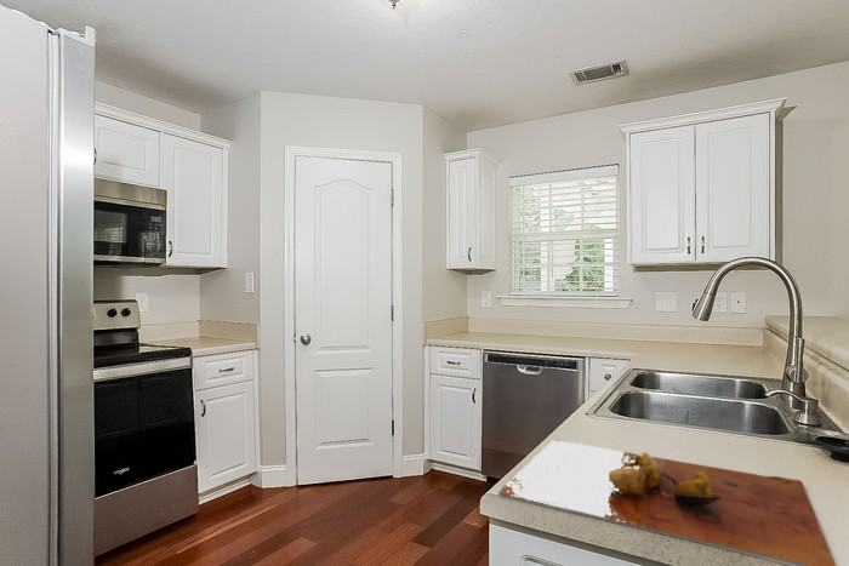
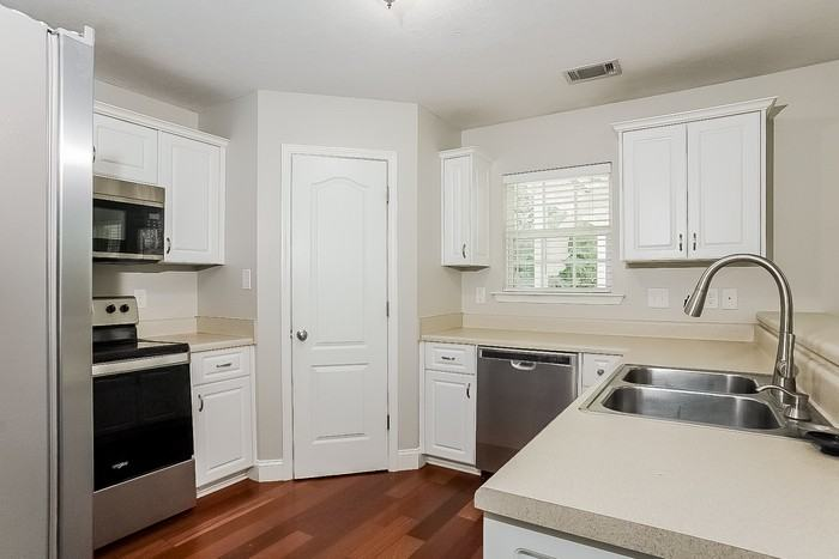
- cutting board [497,439,837,566]
